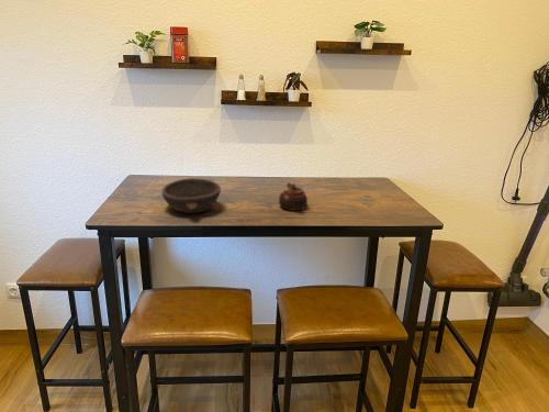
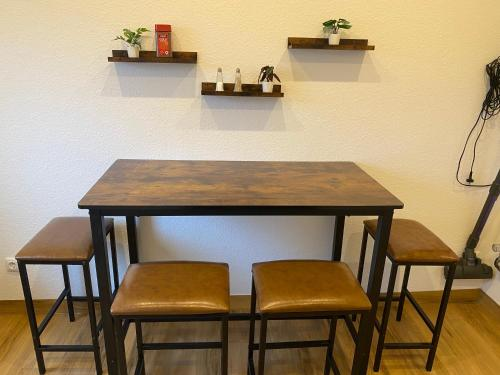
- bowl [161,177,222,214]
- teapot [278,181,309,212]
